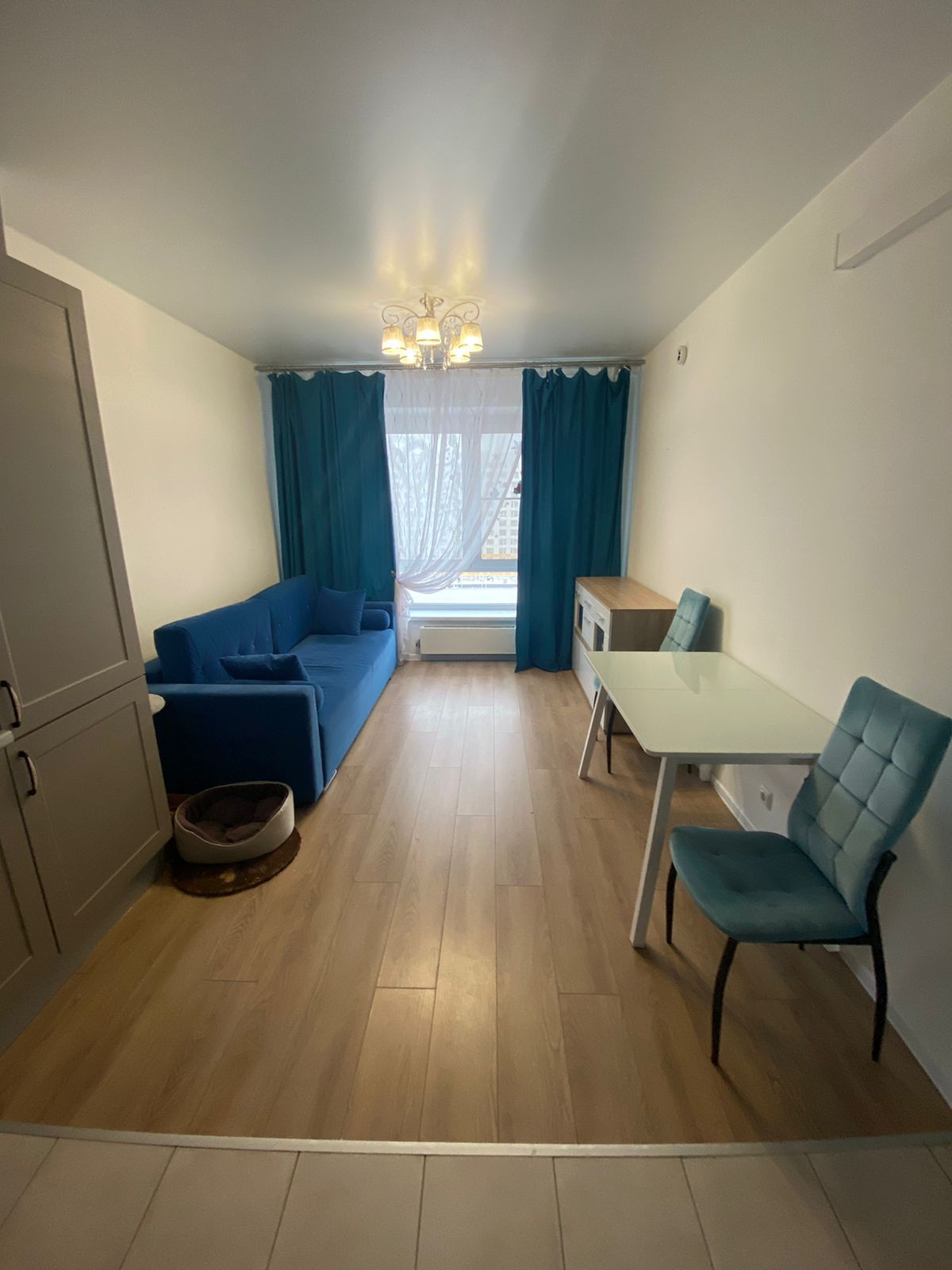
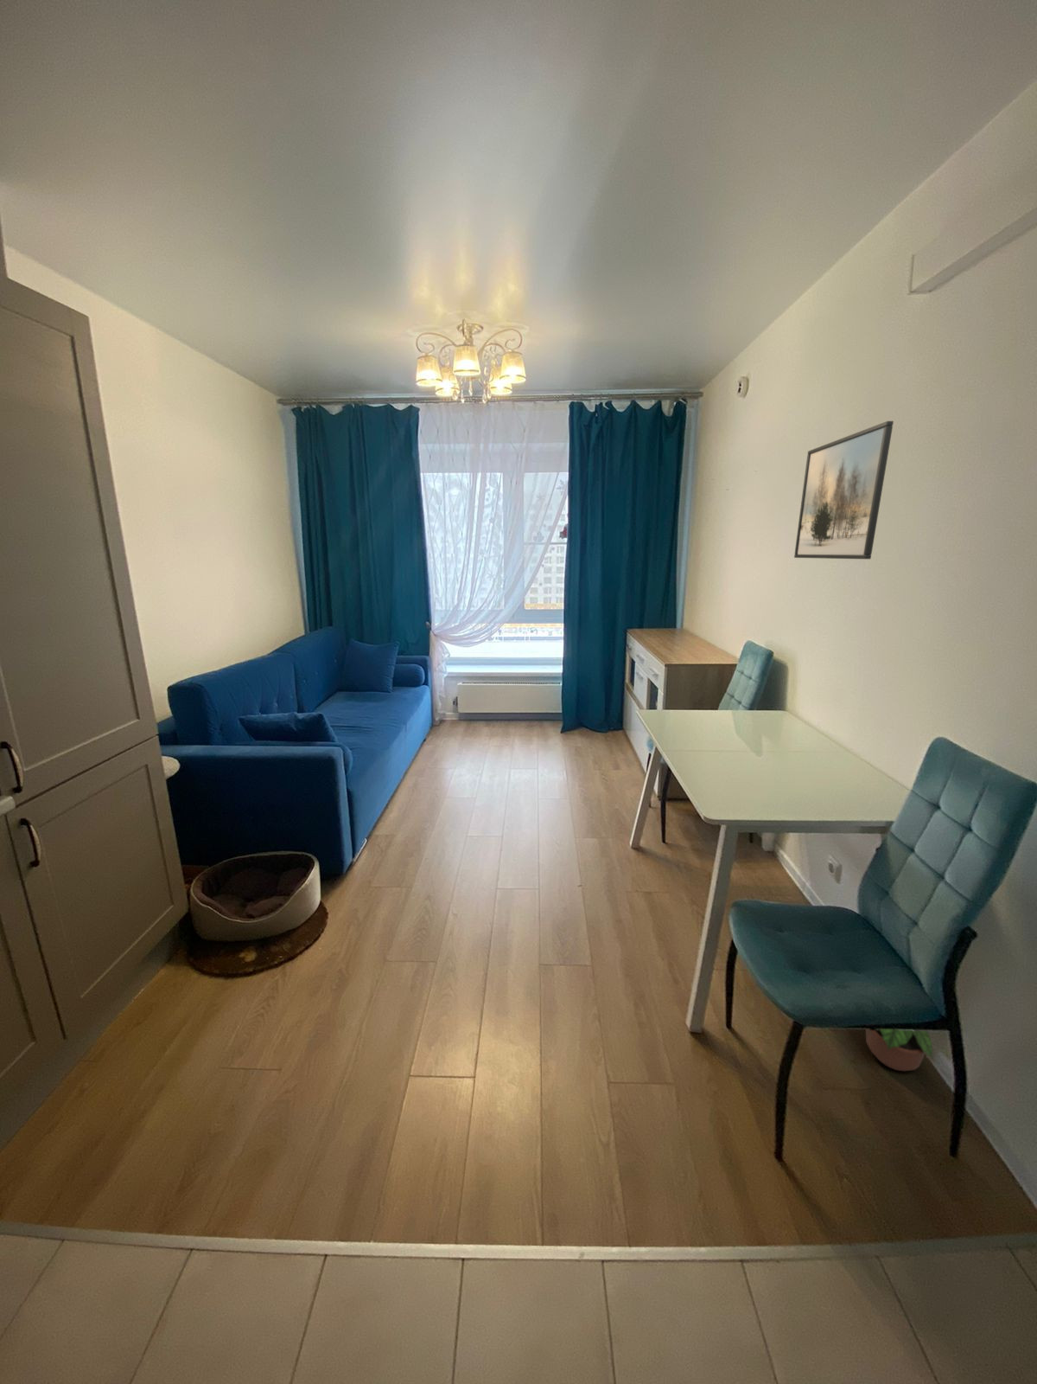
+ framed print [793,421,894,560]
+ potted plant [865,1029,934,1071]
